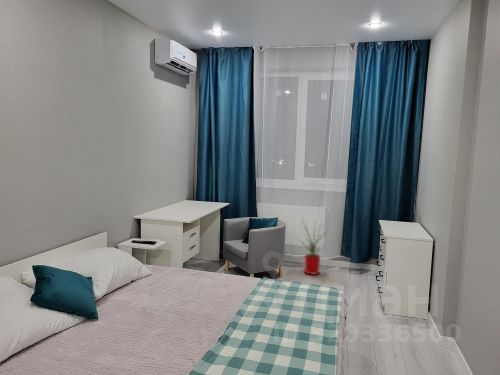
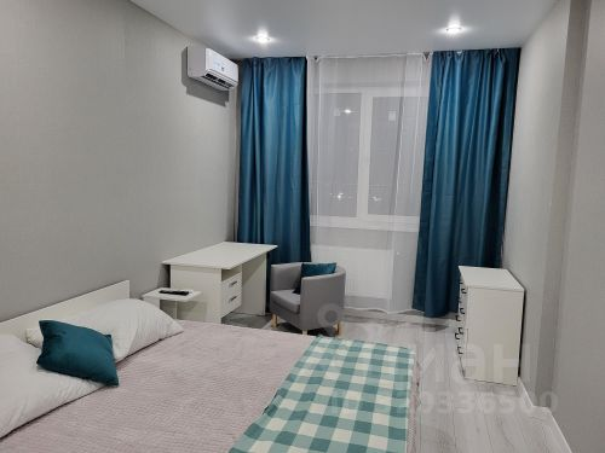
- house plant [294,215,336,276]
